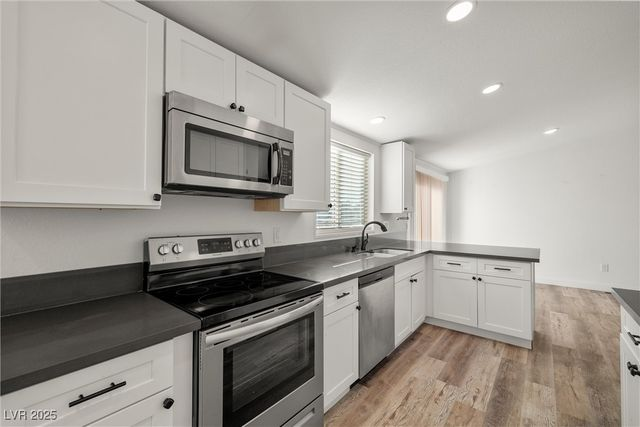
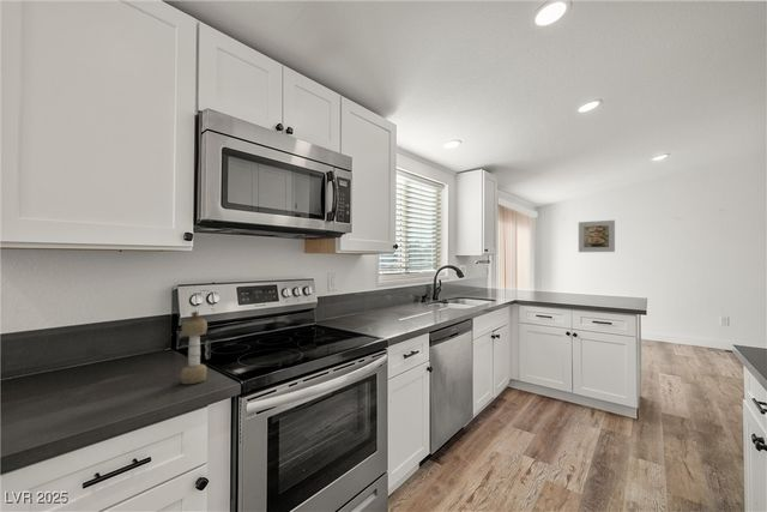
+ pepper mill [180,311,212,385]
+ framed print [578,219,616,253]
